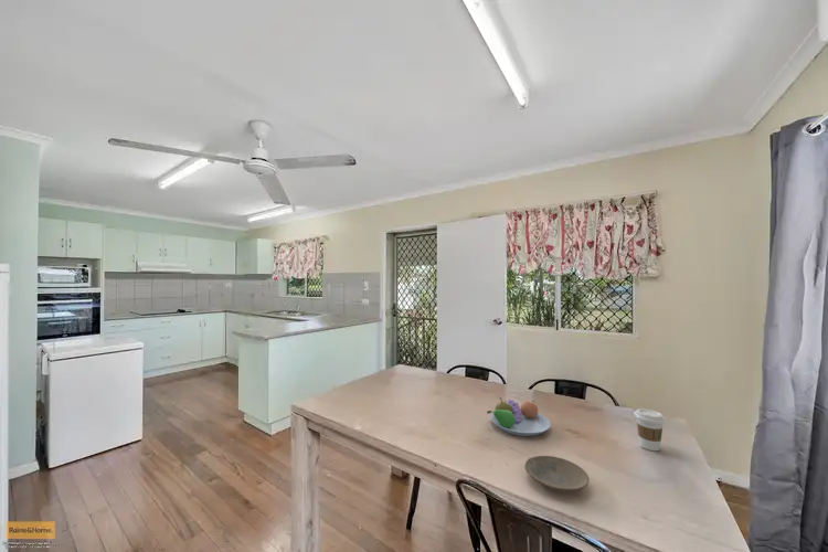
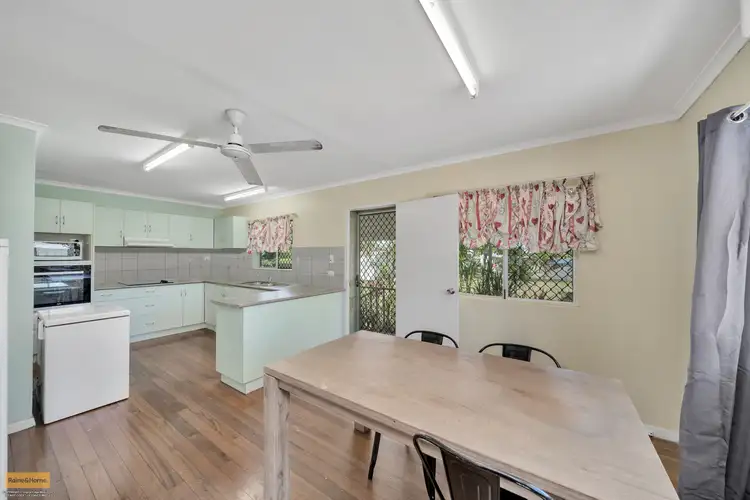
- plate [523,455,590,492]
- coffee cup [634,407,667,452]
- fruit bowl [486,396,552,437]
